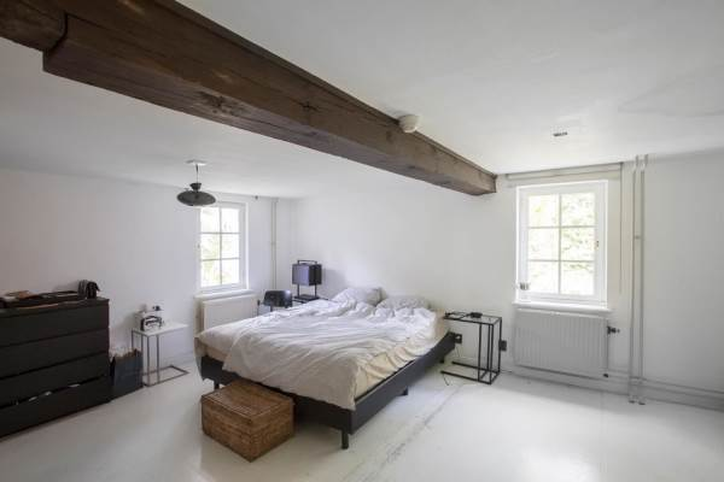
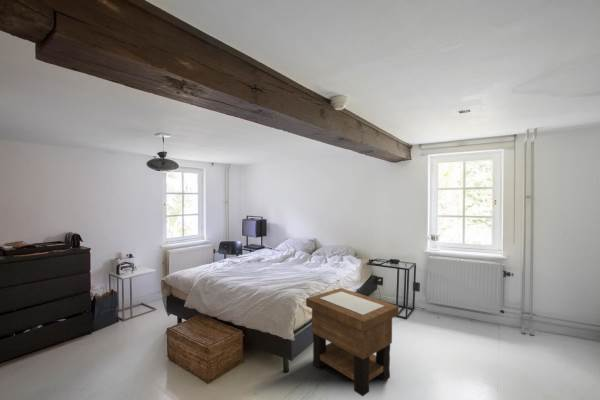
+ side table [305,287,400,397]
